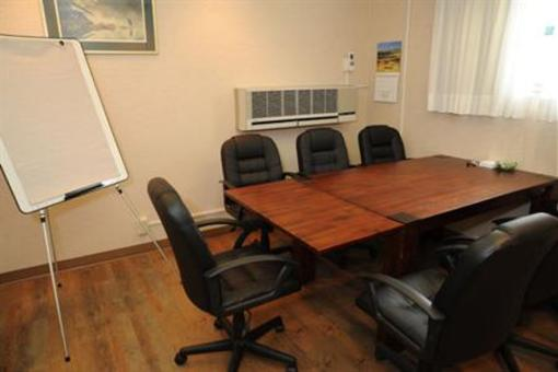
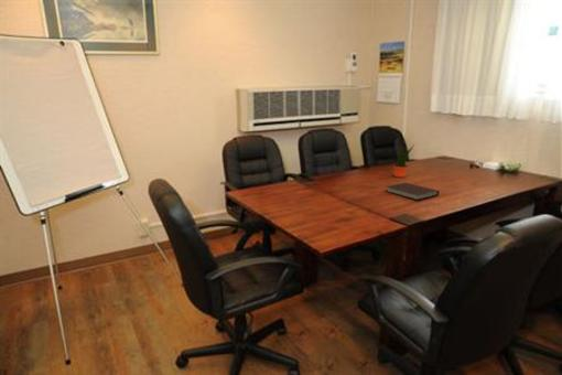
+ potted plant [392,144,414,179]
+ notebook [385,182,441,202]
